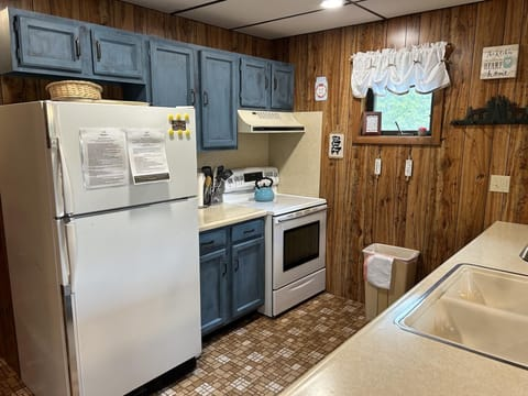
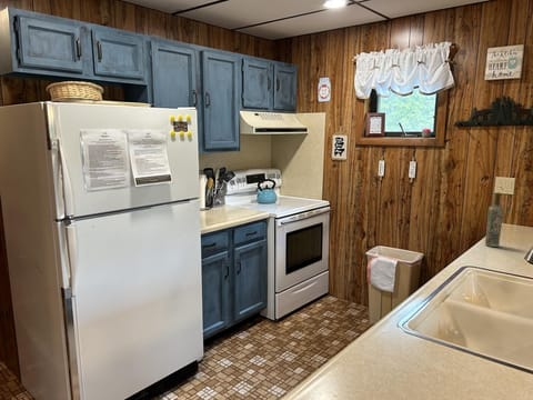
+ bottle [484,191,505,248]
